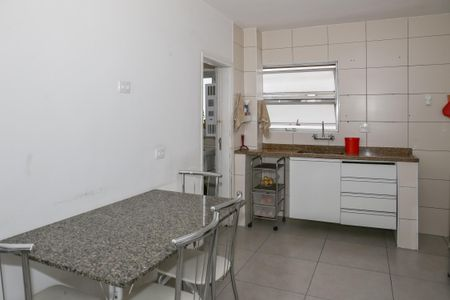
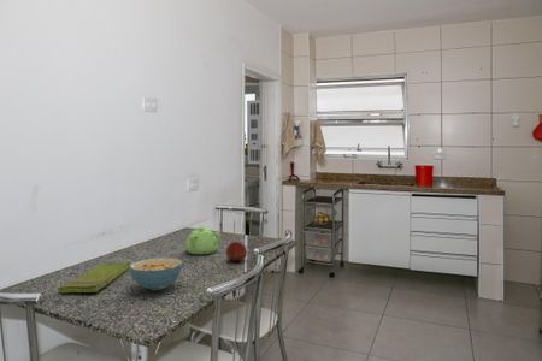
+ teapot [184,226,222,255]
+ cereal bowl [129,256,183,291]
+ dish towel [57,260,131,294]
+ fruit [225,241,248,262]
